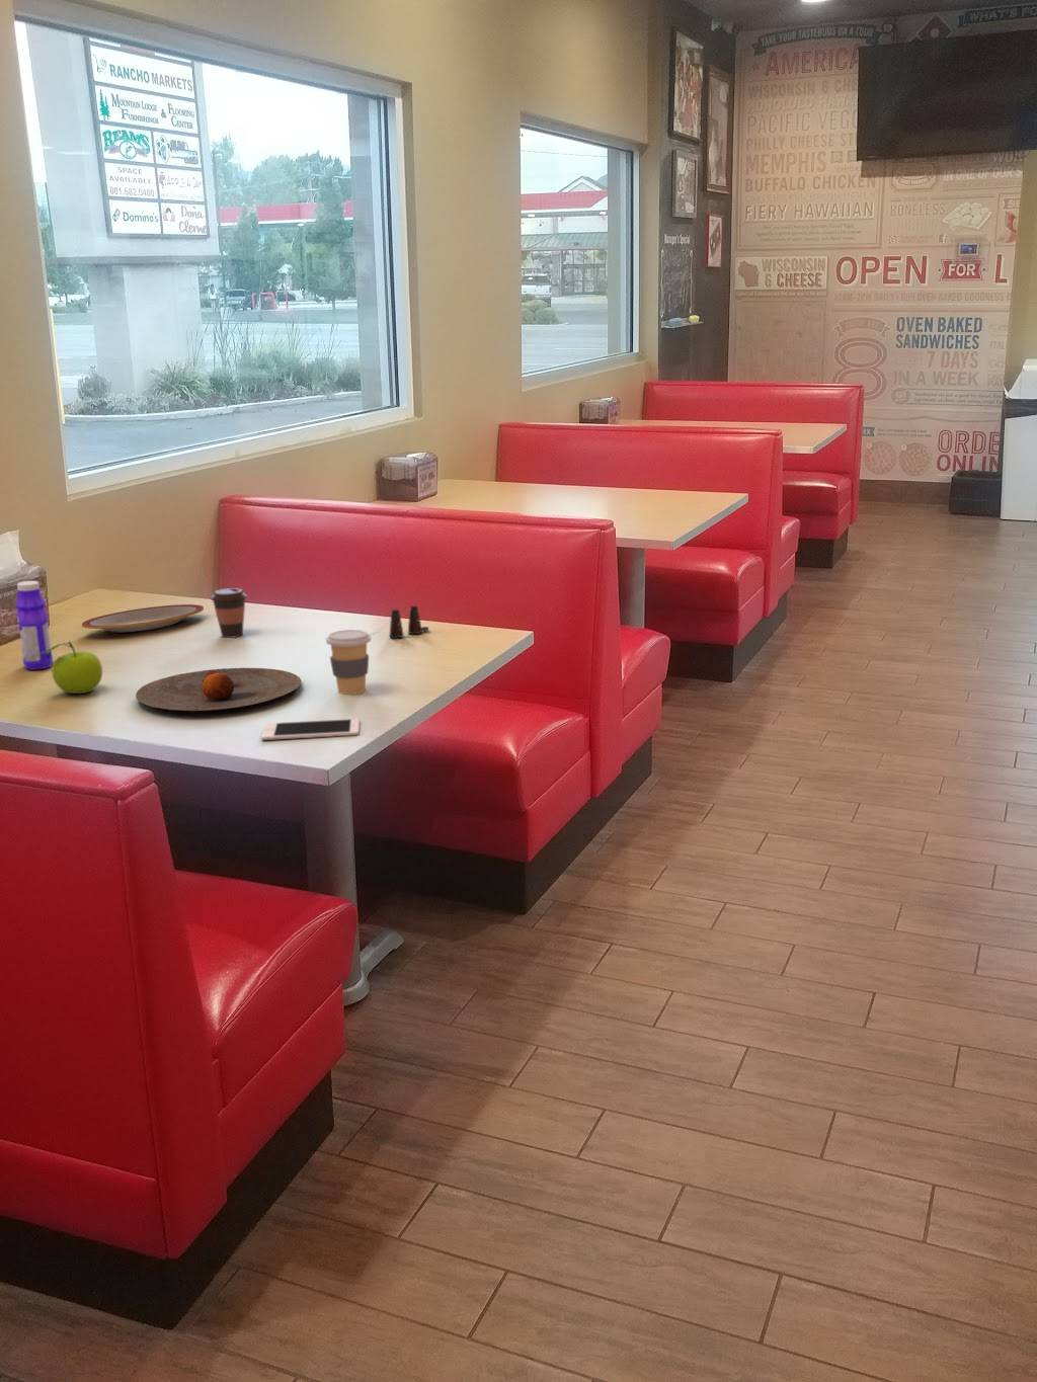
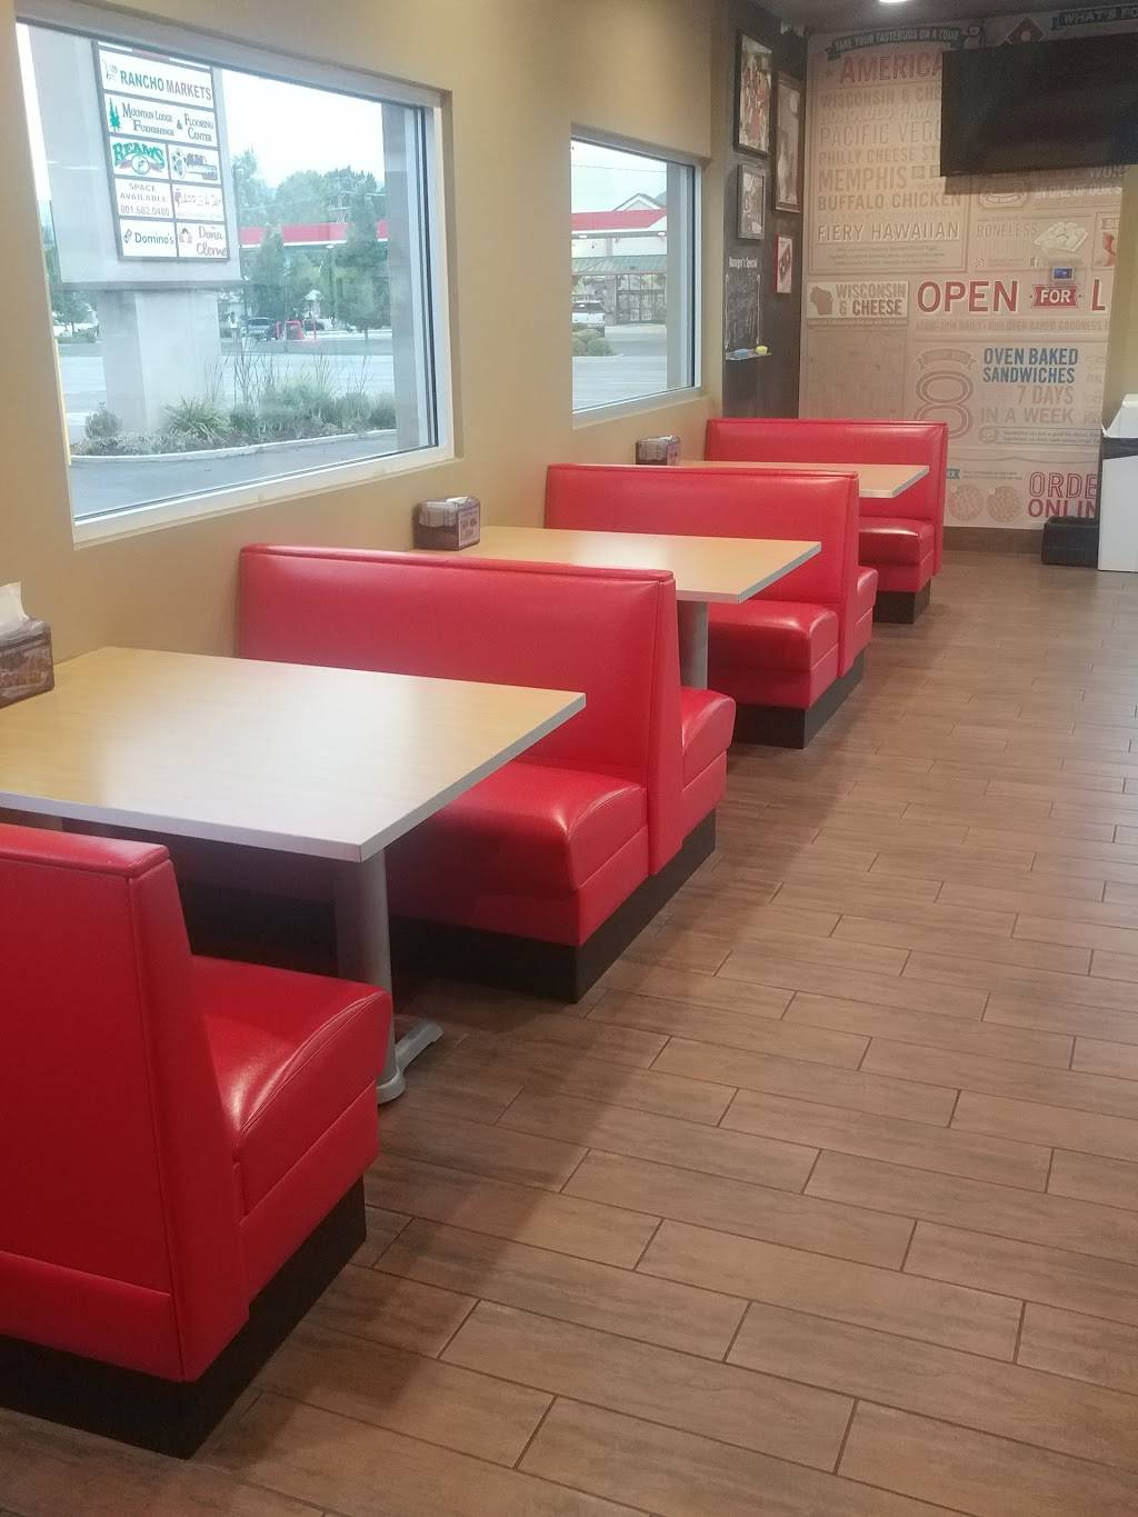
- coffee cup [209,587,248,639]
- plate [81,603,205,633]
- fruit [32,640,103,695]
- bottle [14,580,53,671]
- plate [135,668,303,712]
- salt shaker [388,606,429,639]
- coffee cup [325,628,371,696]
- cell phone [260,718,361,742]
